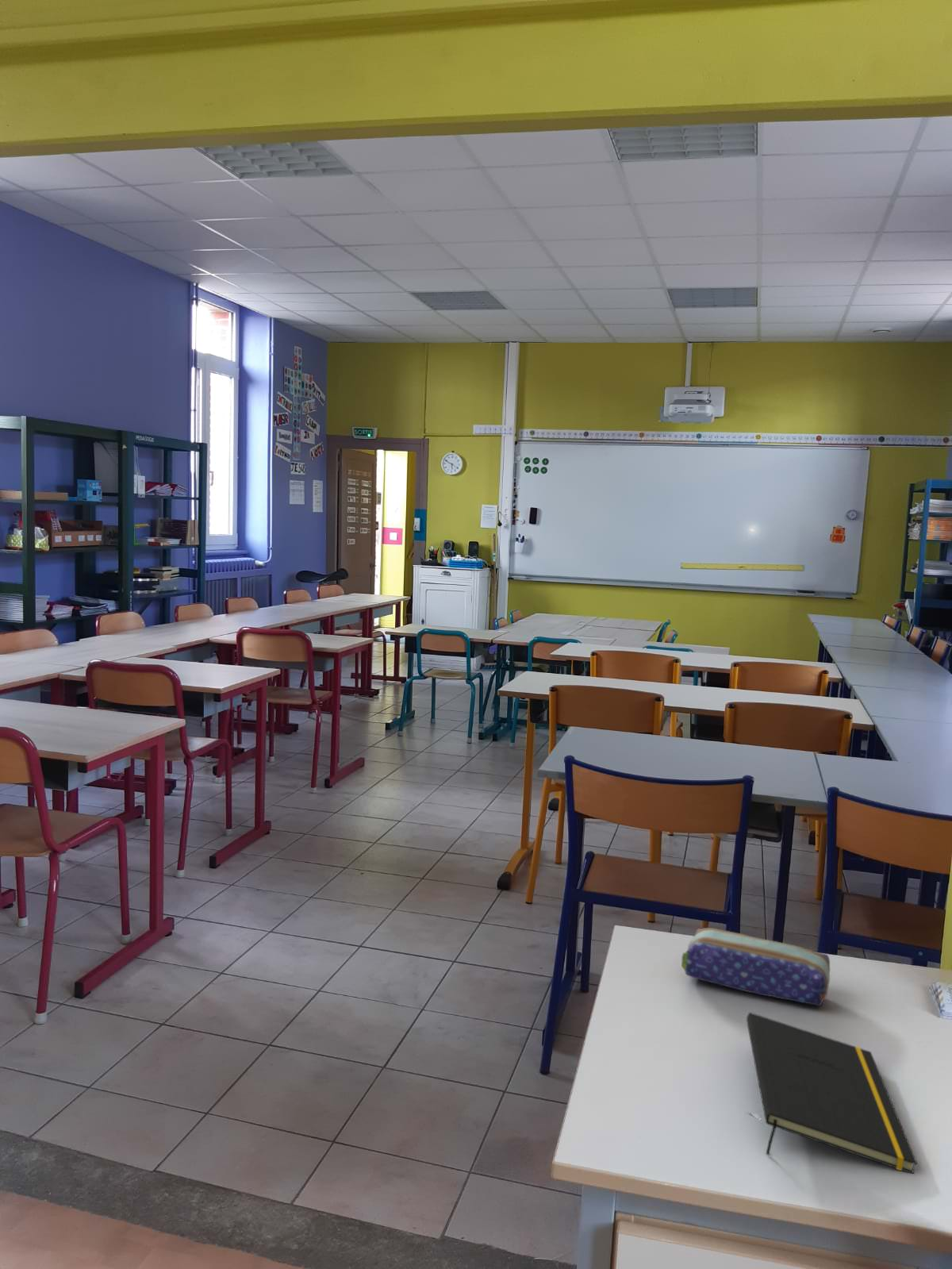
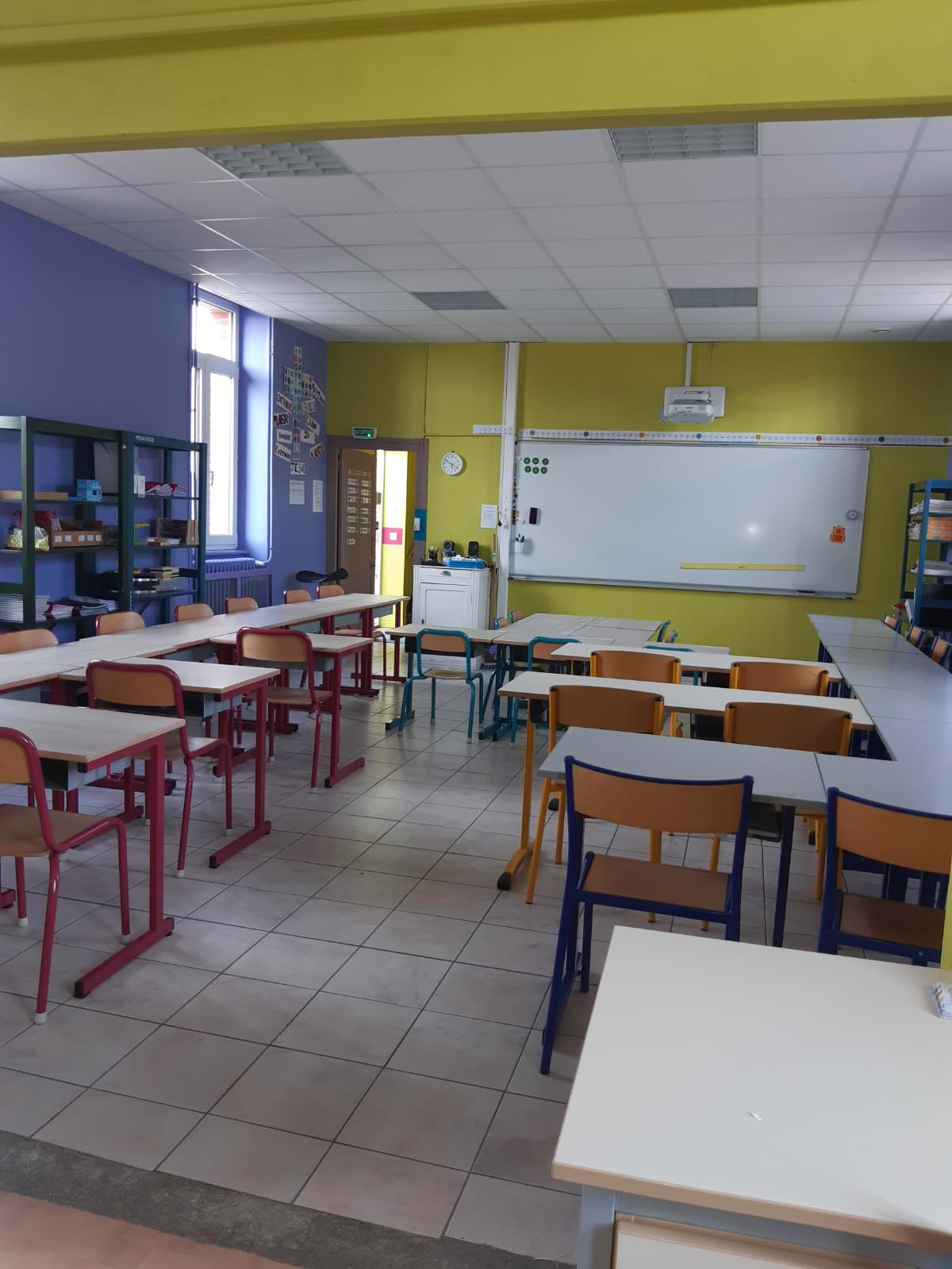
- pencil case [681,927,831,1007]
- notepad [746,1012,918,1175]
